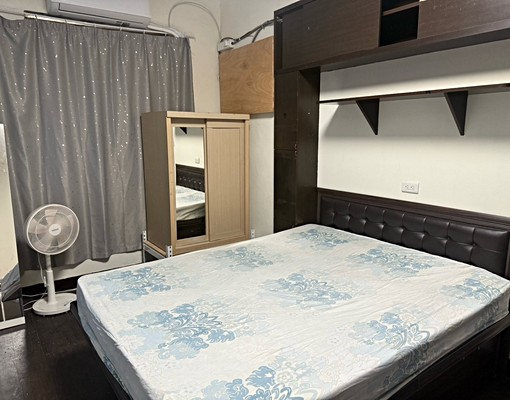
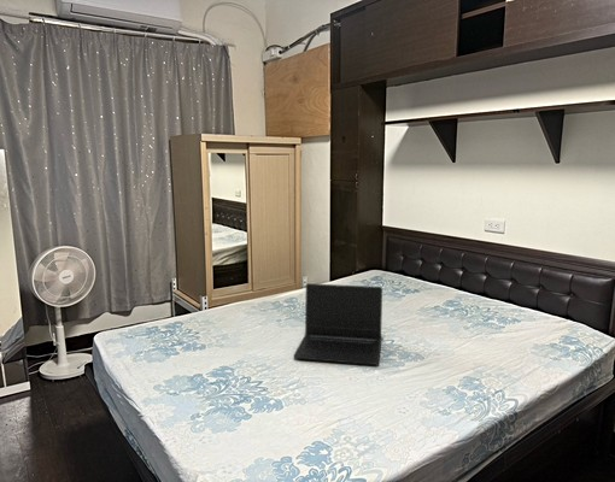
+ laptop [292,282,383,366]
